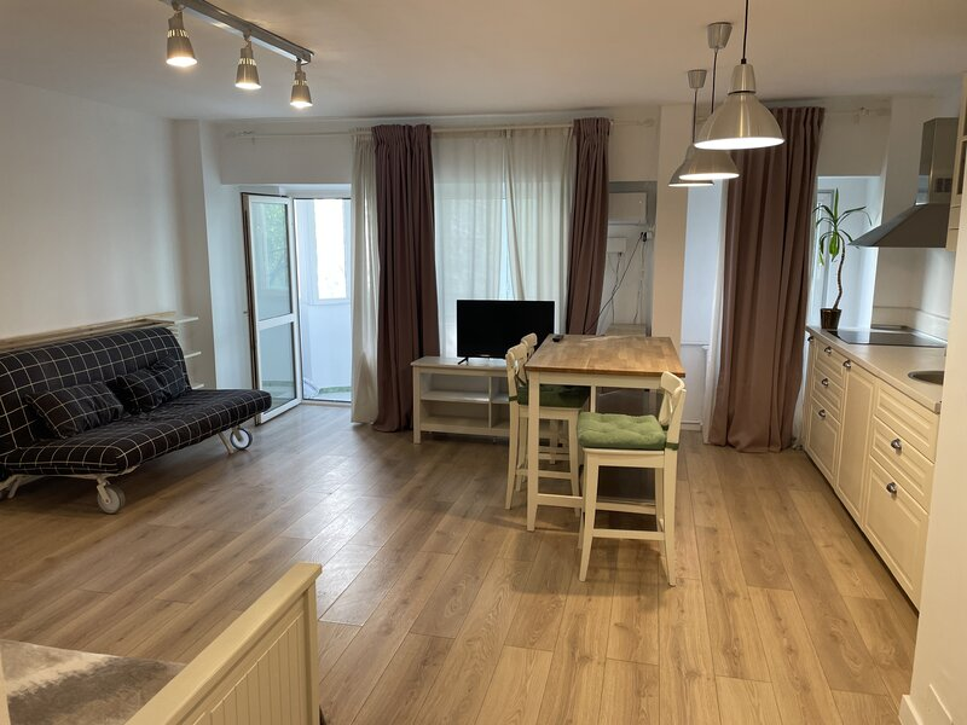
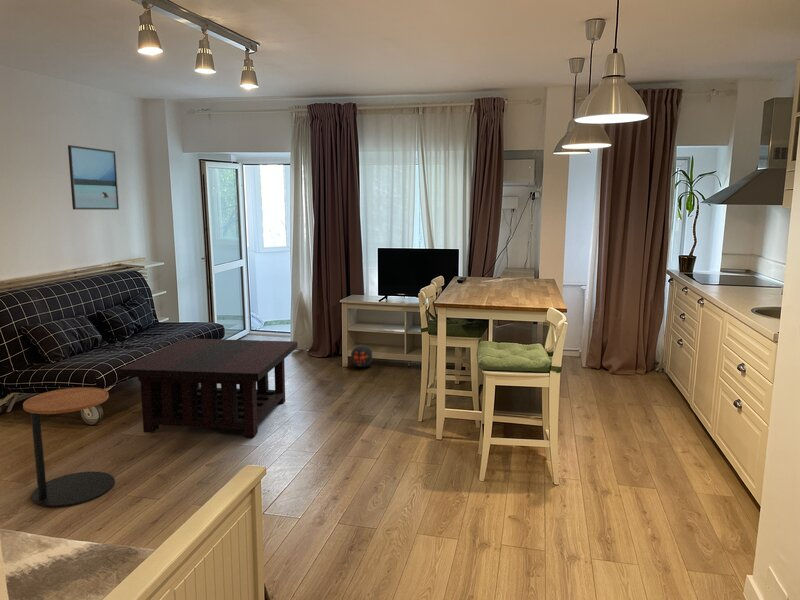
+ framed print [67,144,120,211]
+ decorative ball [350,344,374,368]
+ coffee table [118,337,298,438]
+ side table [22,386,116,508]
